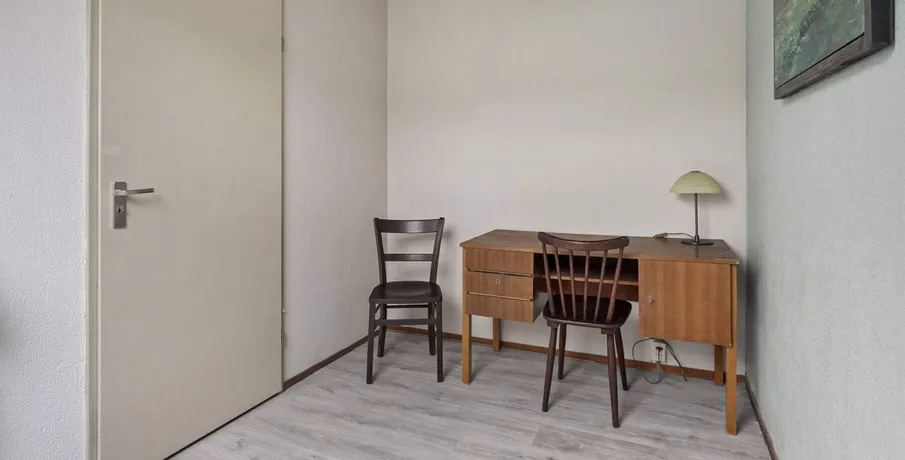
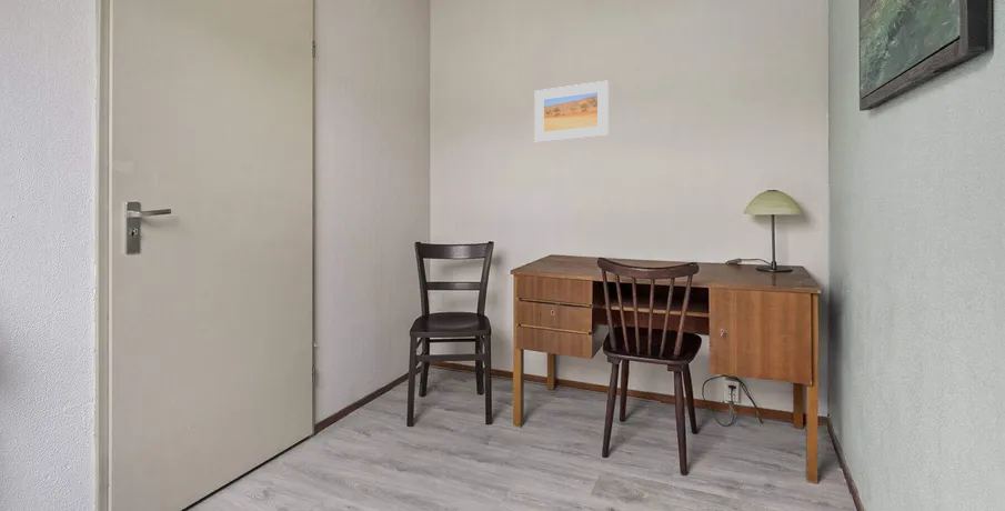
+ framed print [533,80,610,143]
